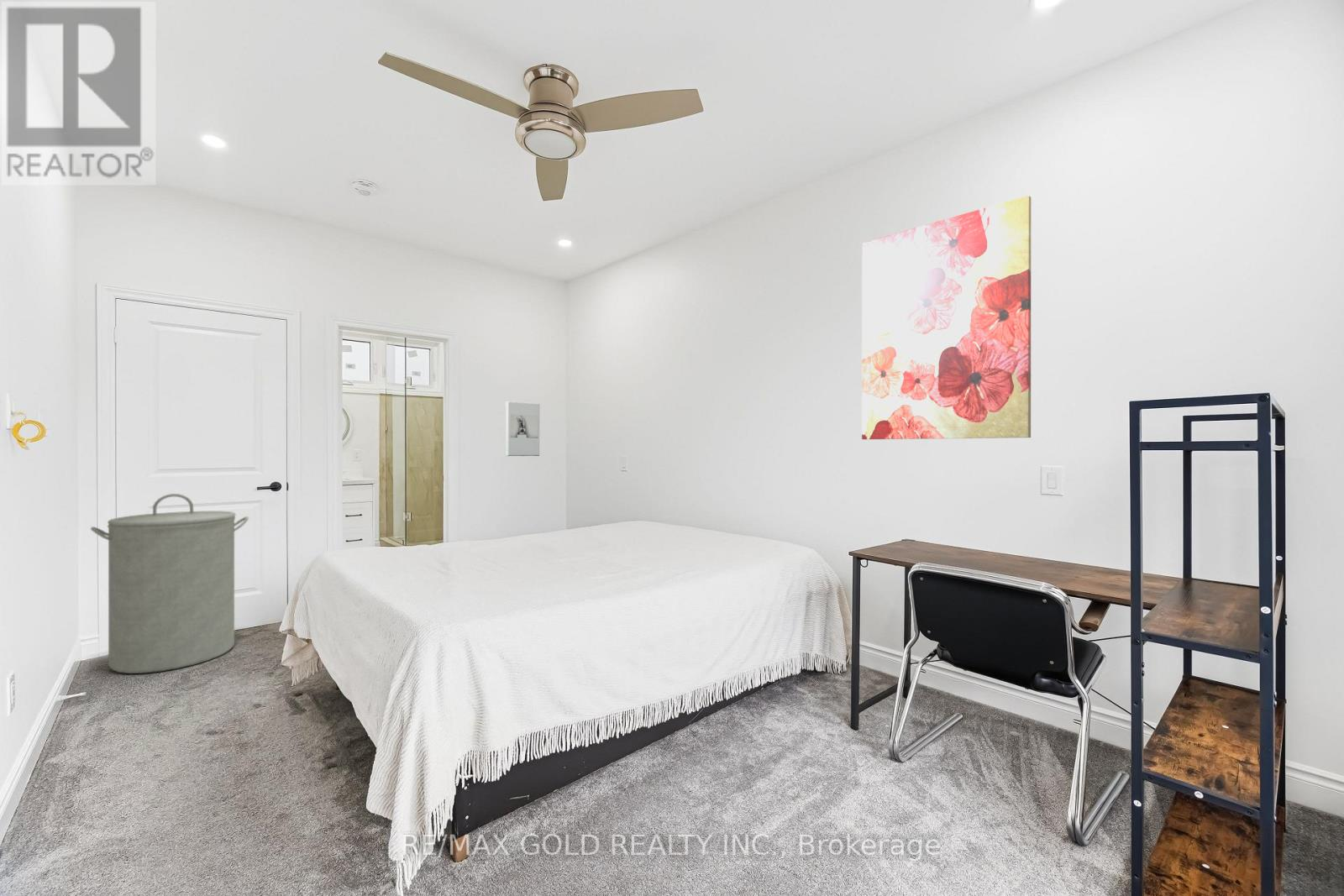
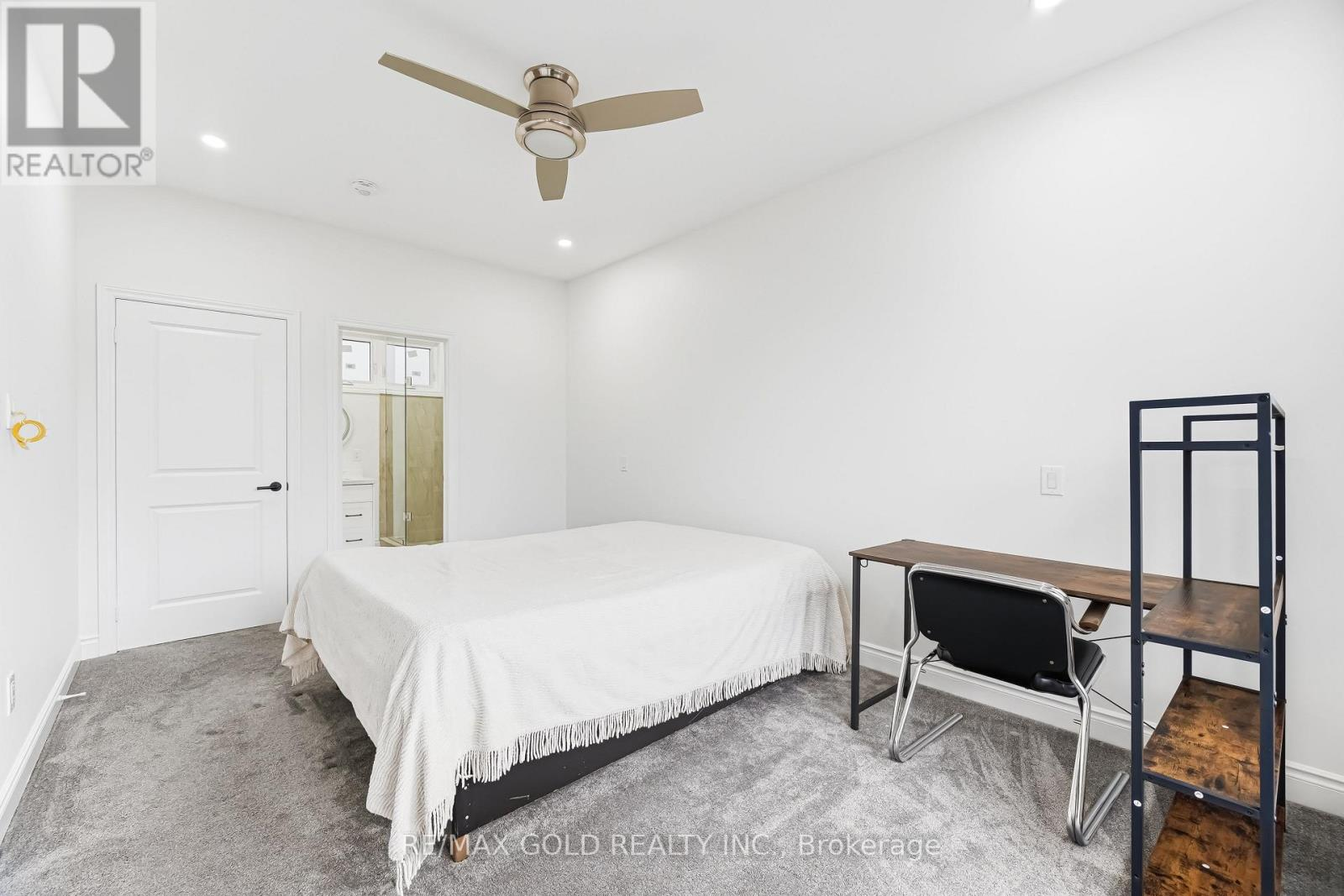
- wall sculpture [505,401,540,457]
- laundry hamper [90,493,249,674]
- wall art [861,195,1032,440]
